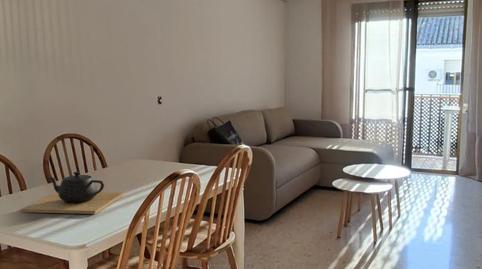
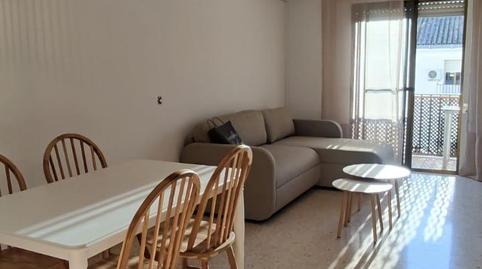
- teapot [20,171,125,215]
